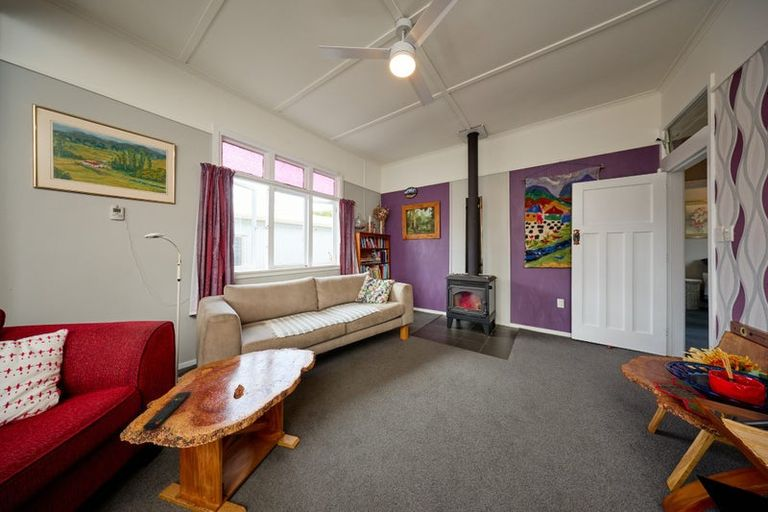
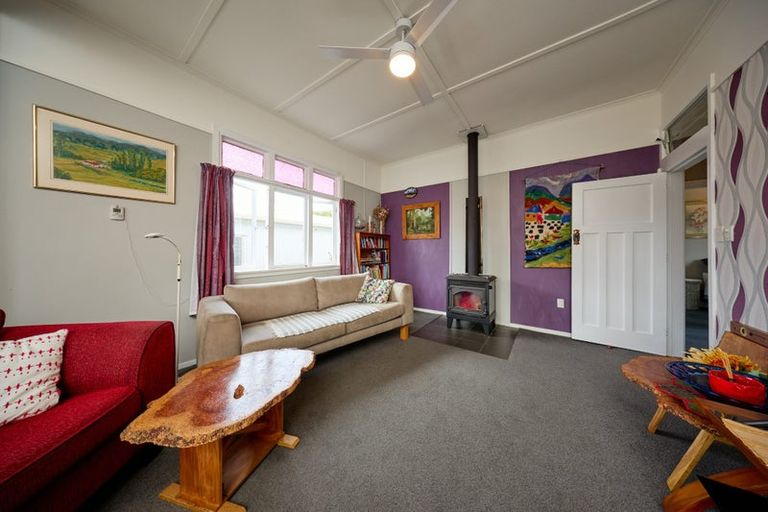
- remote control [142,391,192,431]
